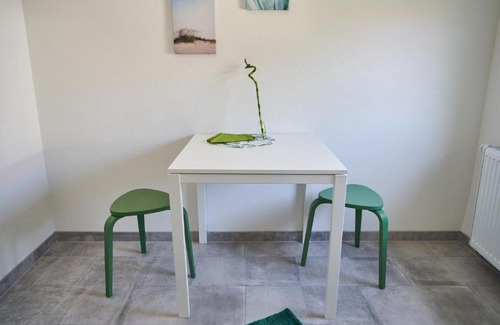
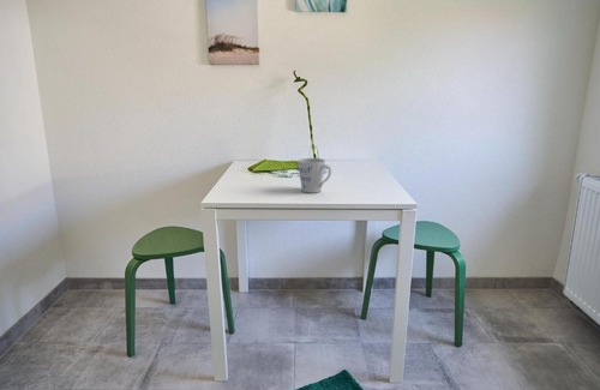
+ mug [296,157,332,194]
